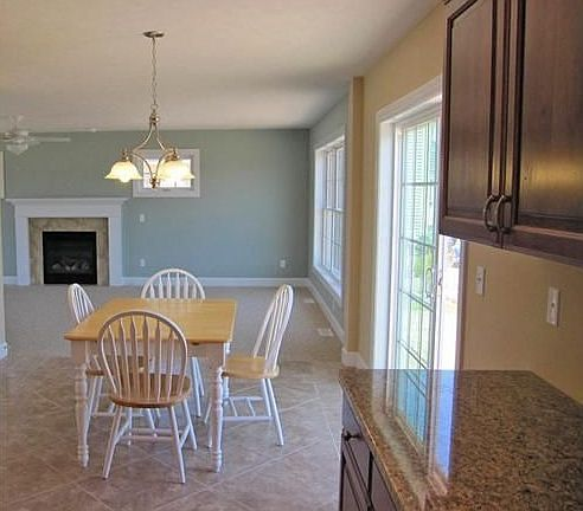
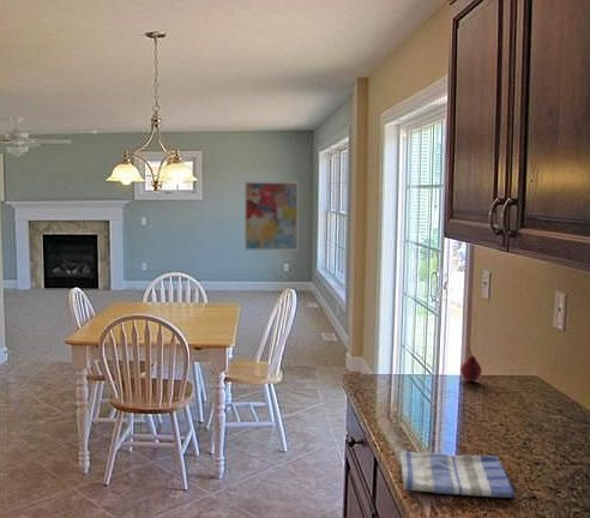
+ dish towel [398,448,517,499]
+ fruit [459,345,483,383]
+ wall art [243,180,300,252]
